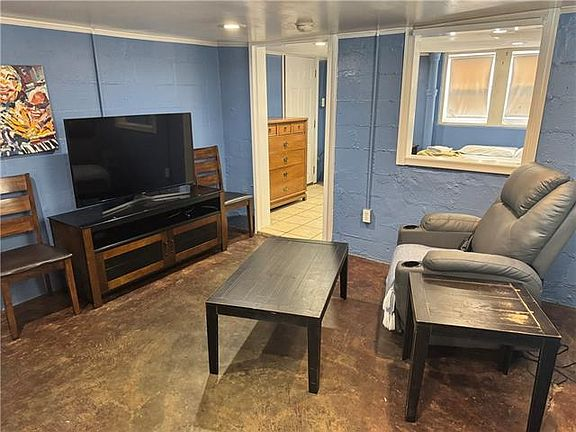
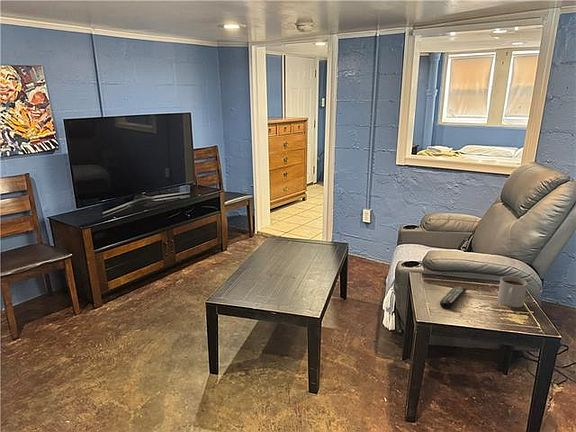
+ remote control [439,285,468,310]
+ mug [497,275,528,308]
